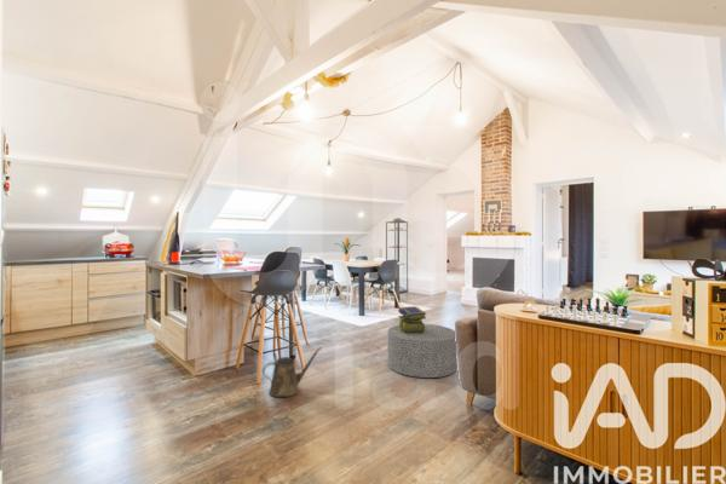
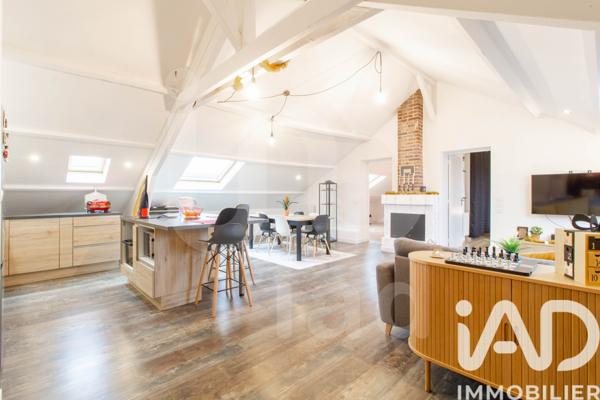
- watering can [261,346,323,398]
- ottoman [387,323,457,379]
- stack of books [397,305,427,334]
